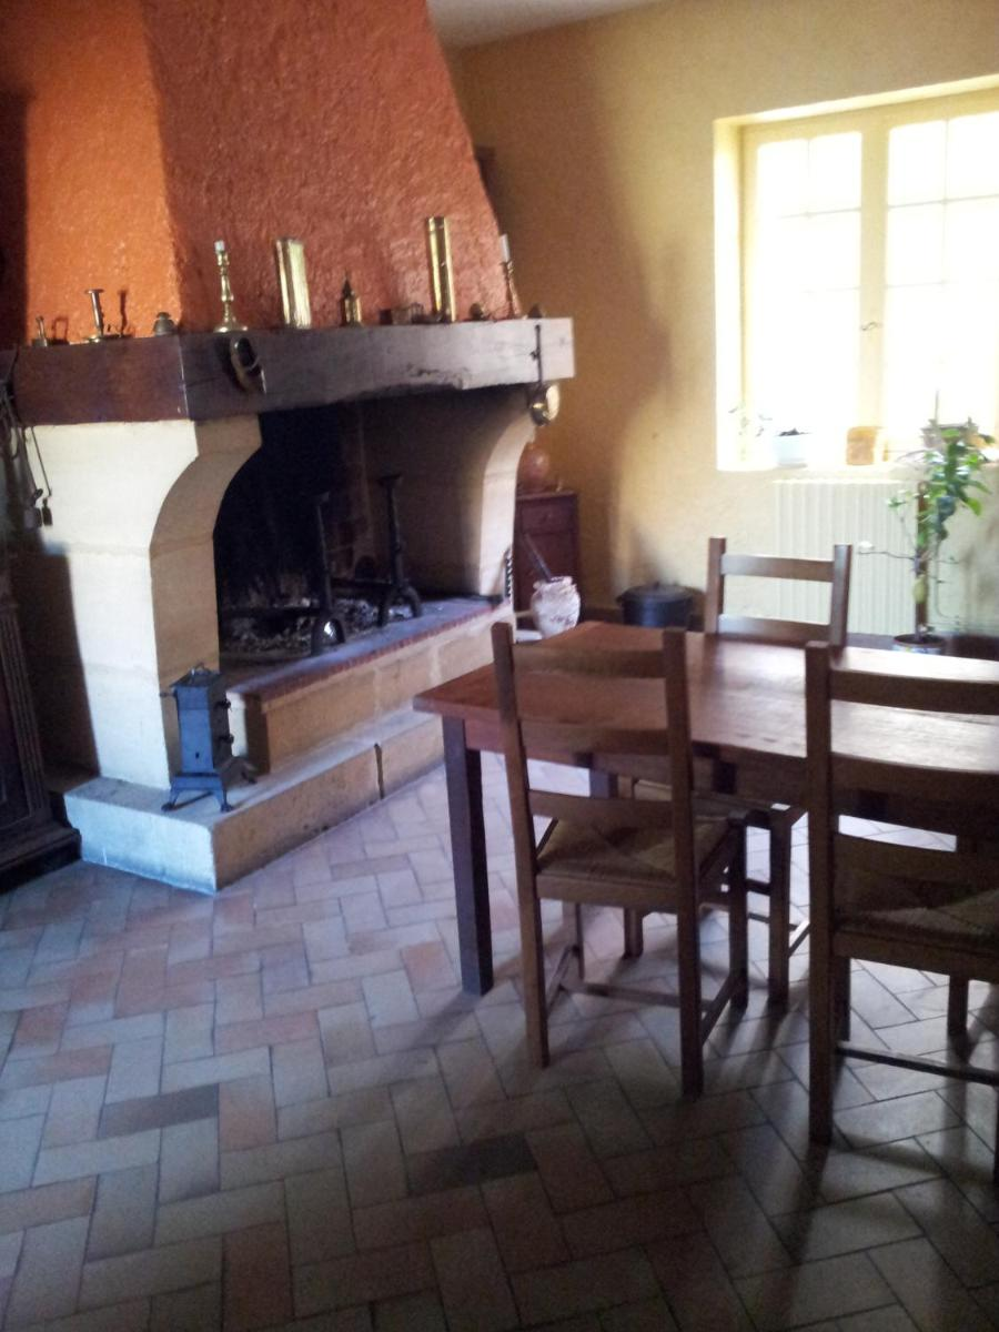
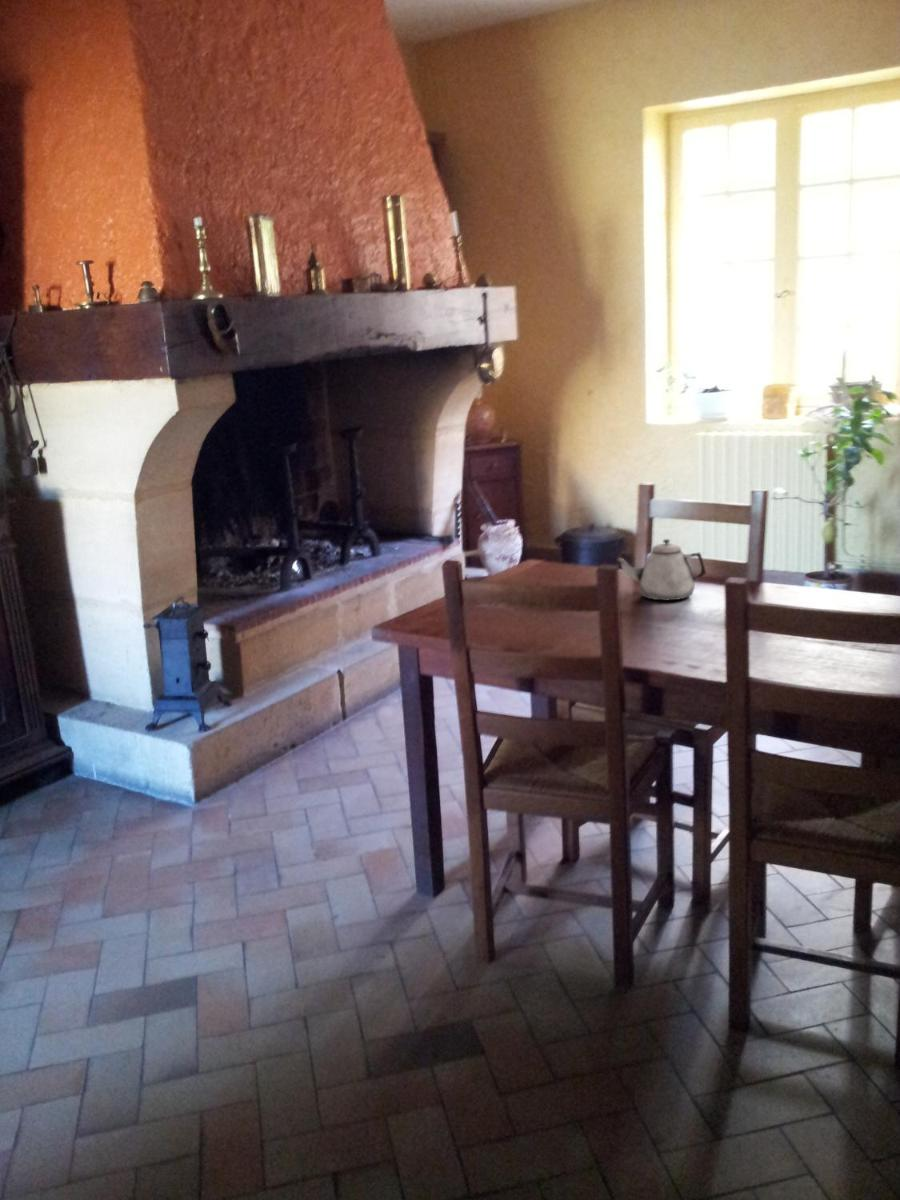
+ teapot [616,538,707,601]
